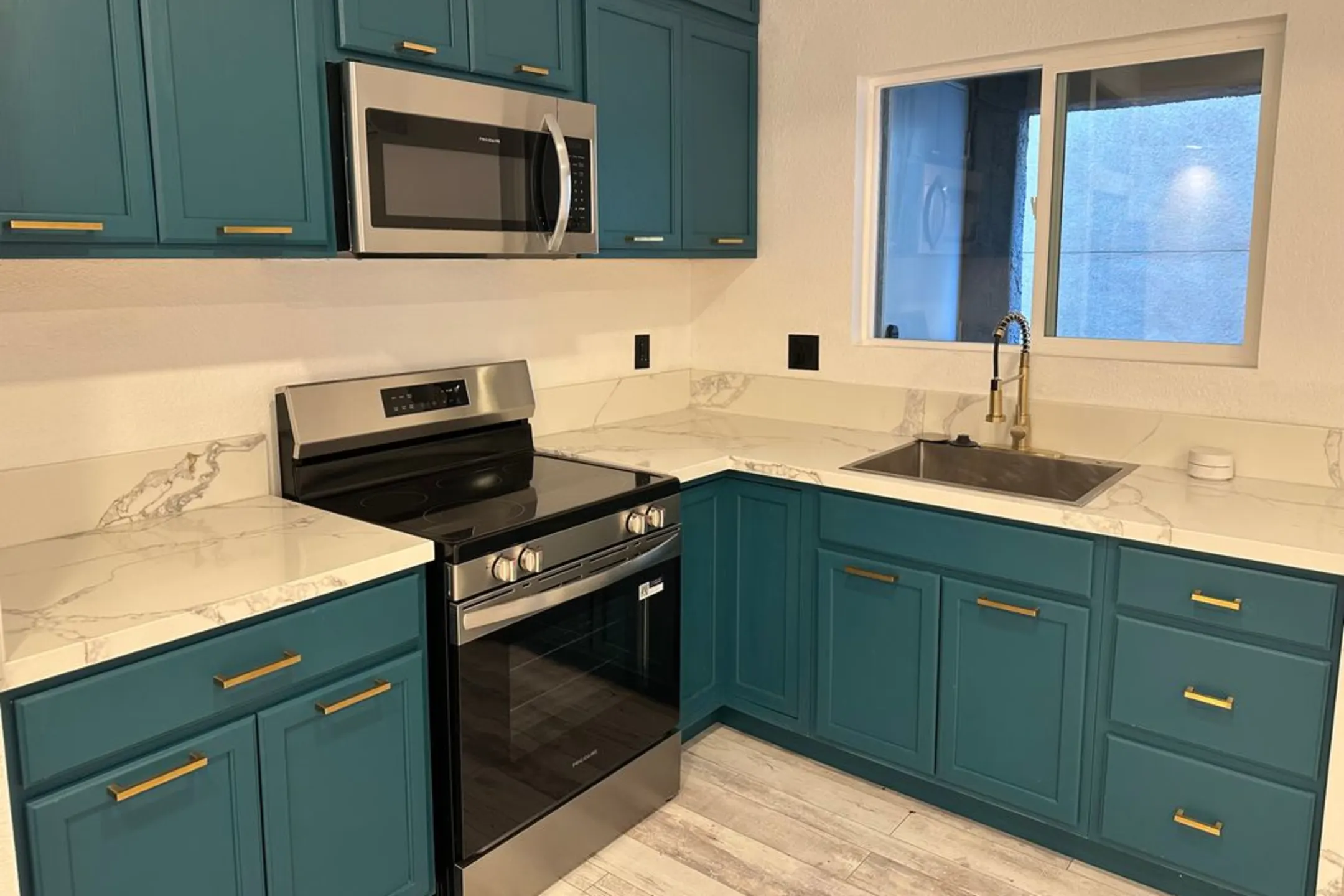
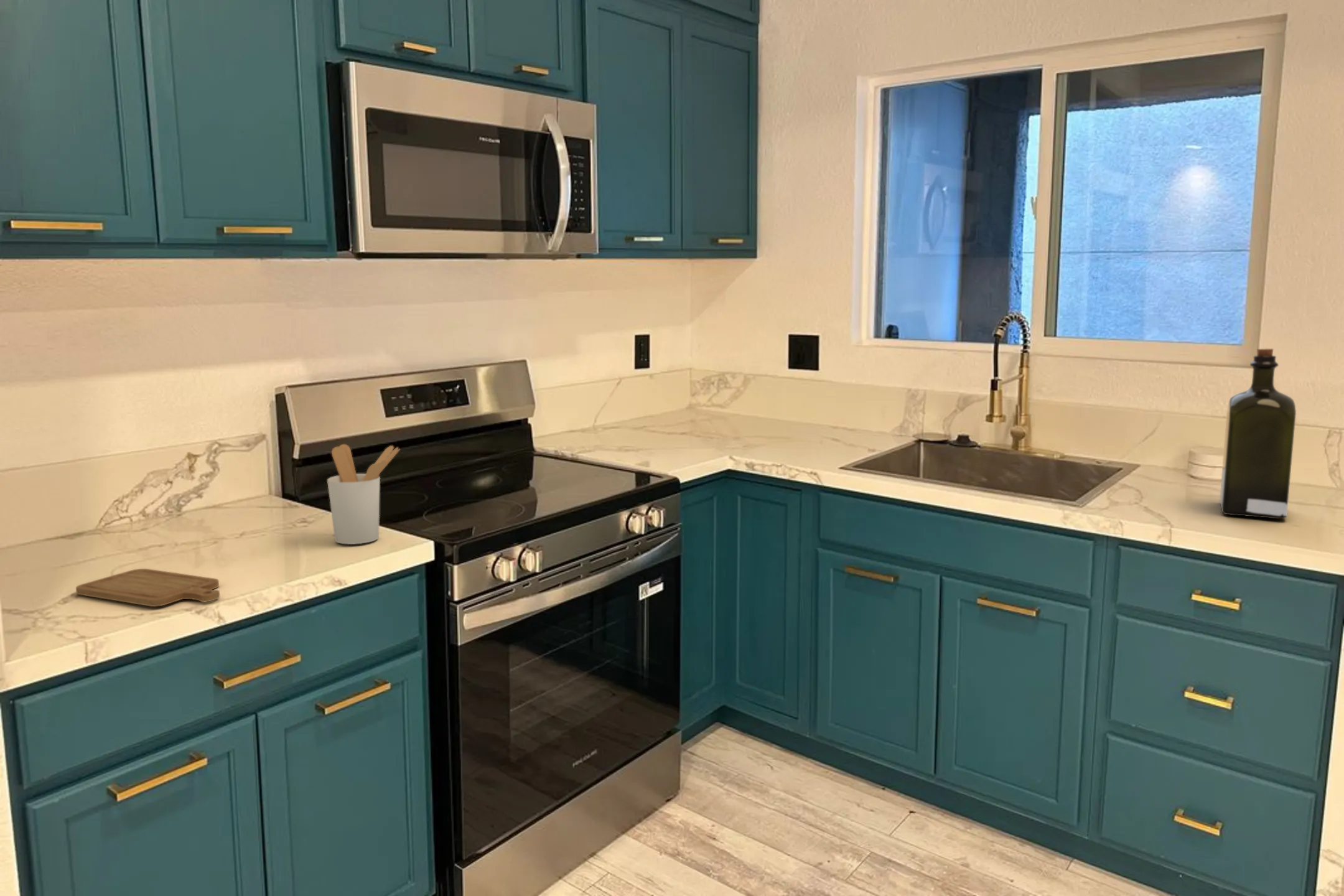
+ chopping board [75,568,220,607]
+ liquor [1219,348,1297,520]
+ utensil holder [327,444,400,545]
